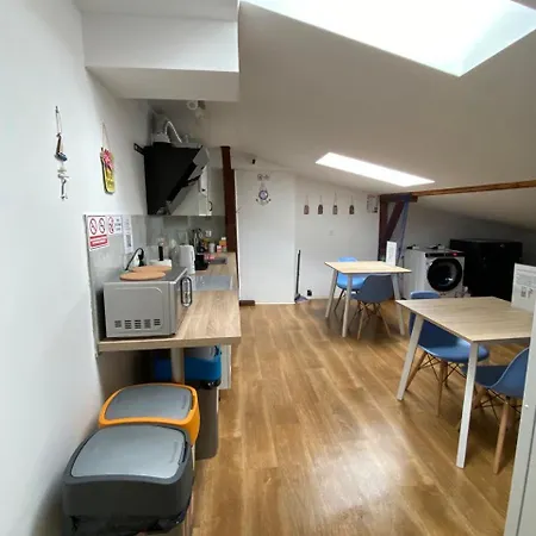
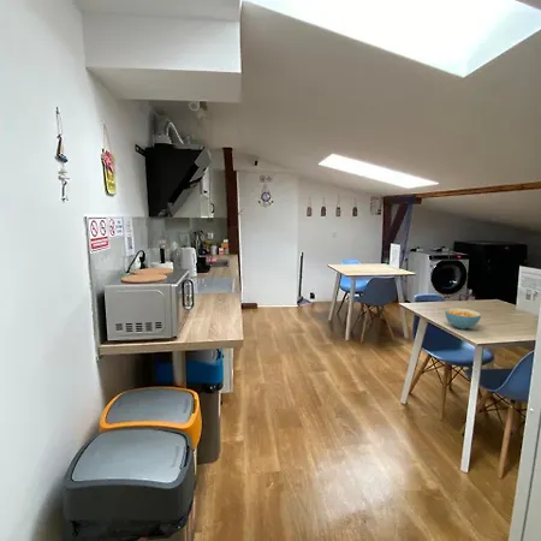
+ cereal bowl [444,307,482,329]
